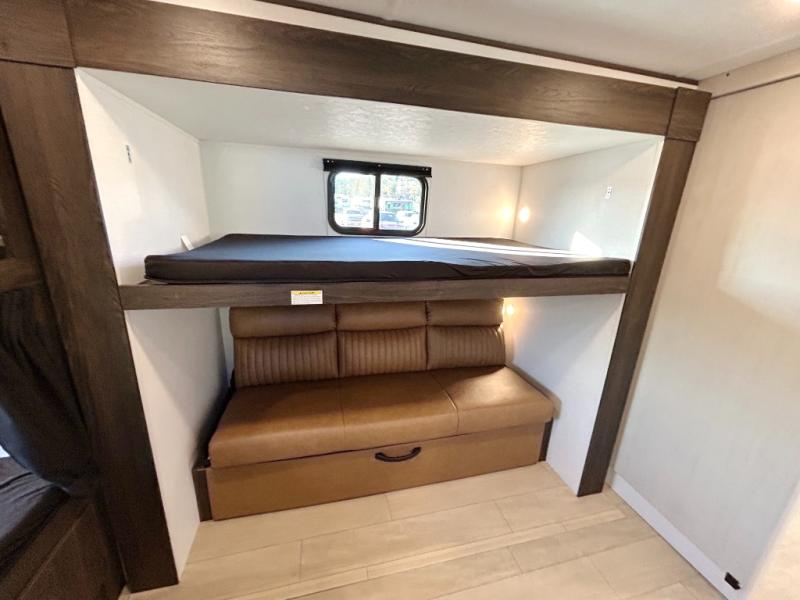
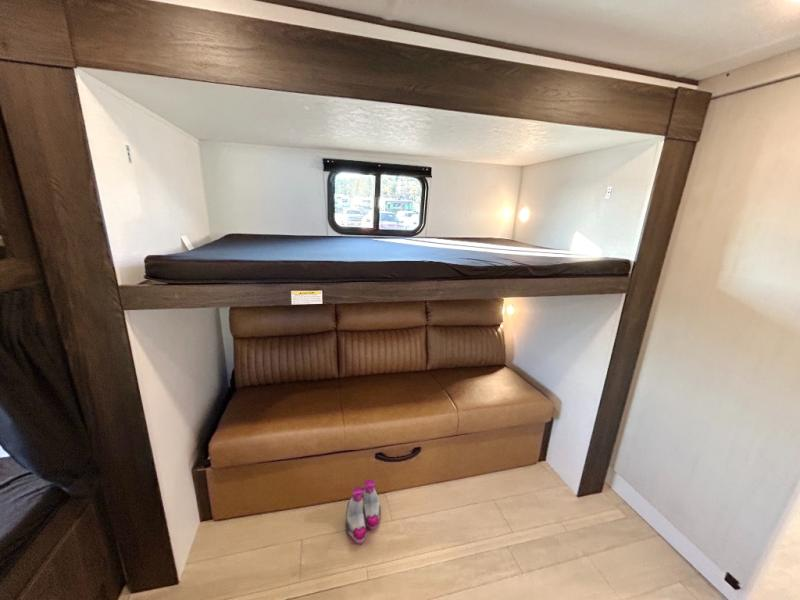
+ boots [345,478,382,545]
